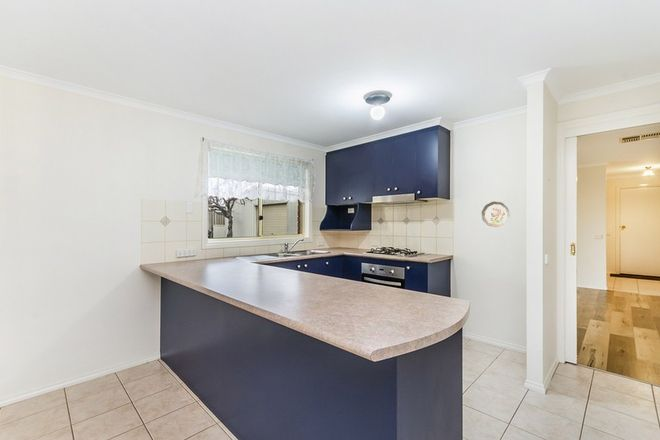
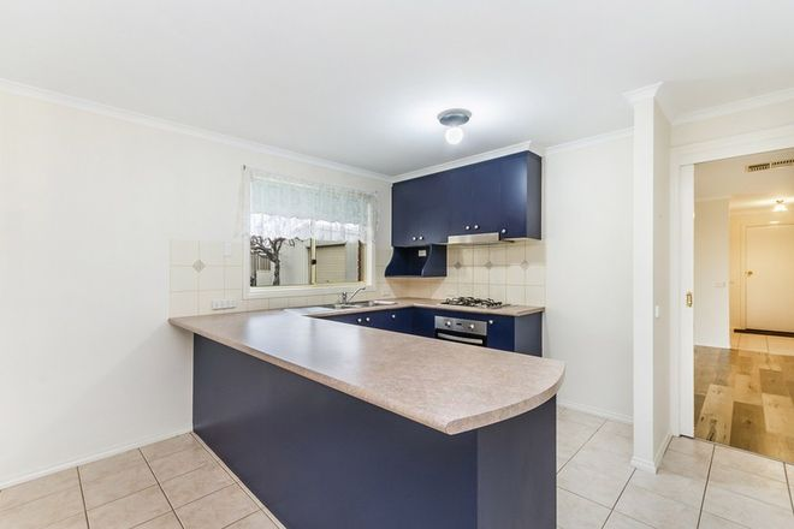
- decorative plate [481,201,510,228]
